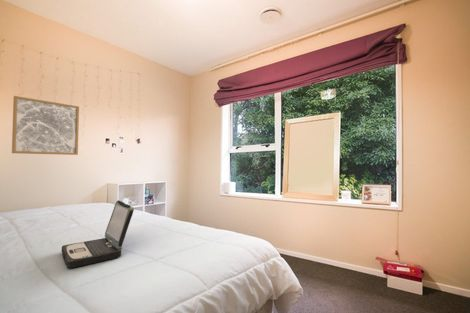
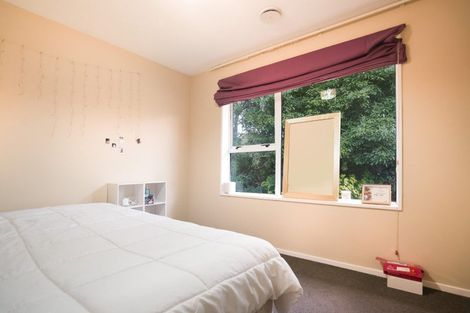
- wall art [11,95,80,156]
- laptop [61,199,135,269]
